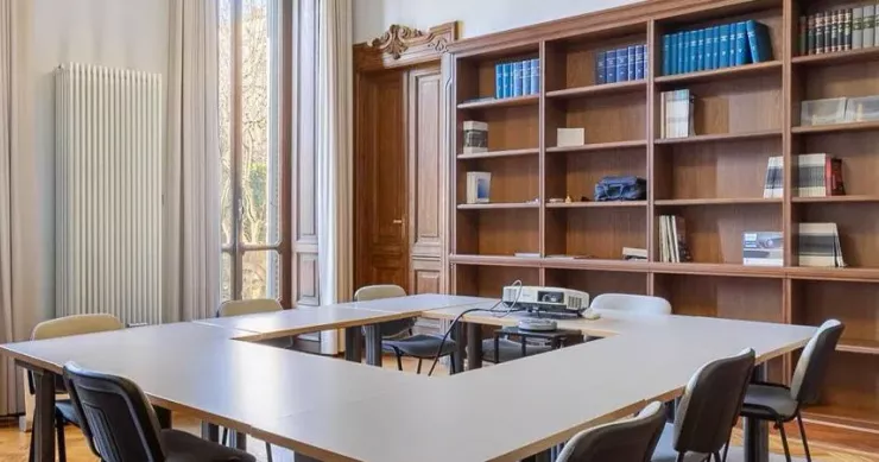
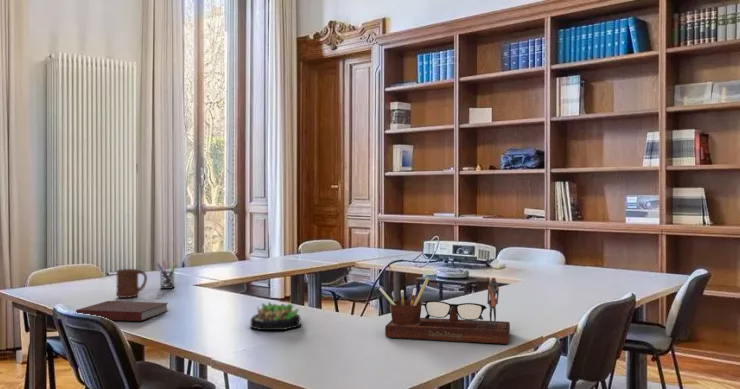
+ pen holder [156,260,178,290]
+ succulent plant [249,301,302,331]
+ notebook [75,300,169,322]
+ desk organizer [378,276,511,345]
+ cup [116,268,148,299]
